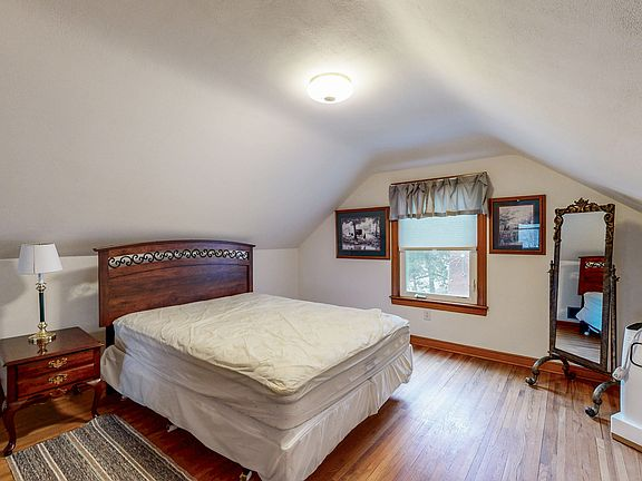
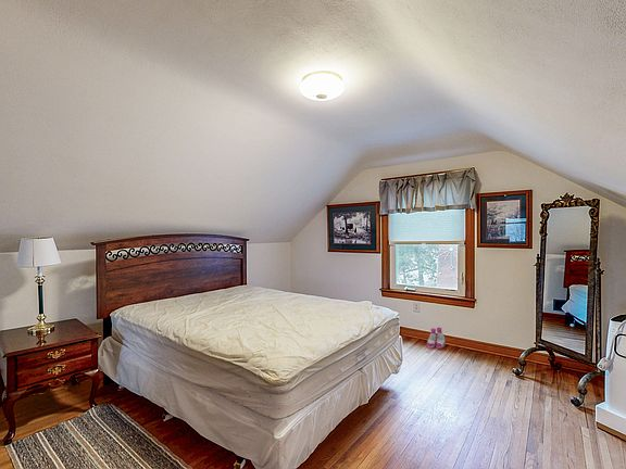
+ boots [426,327,447,350]
